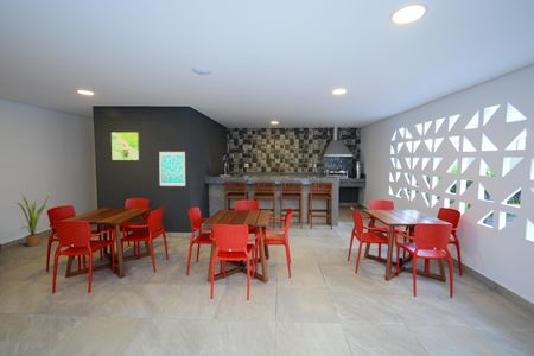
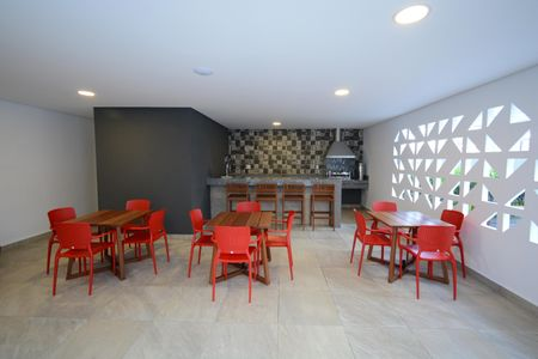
- wall art [158,151,186,187]
- house plant [13,192,52,248]
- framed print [109,131,141,163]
